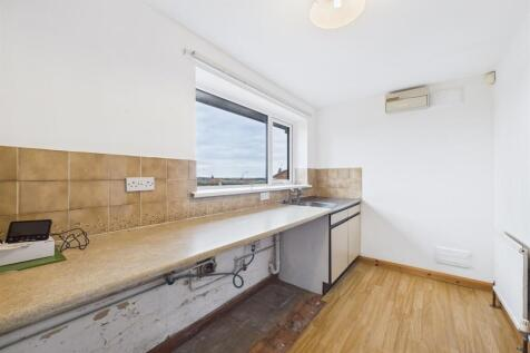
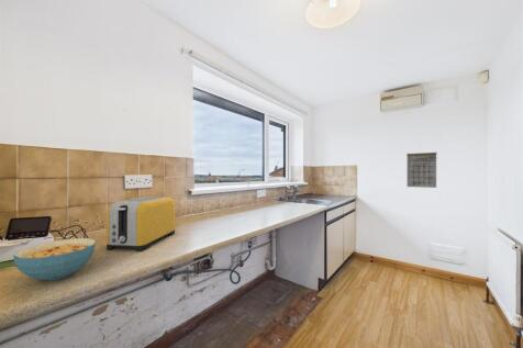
+ toaster [105,195,176,251]
+ calendar [405,145,438,189]
+ cereal bowl [12,237,97,282]
